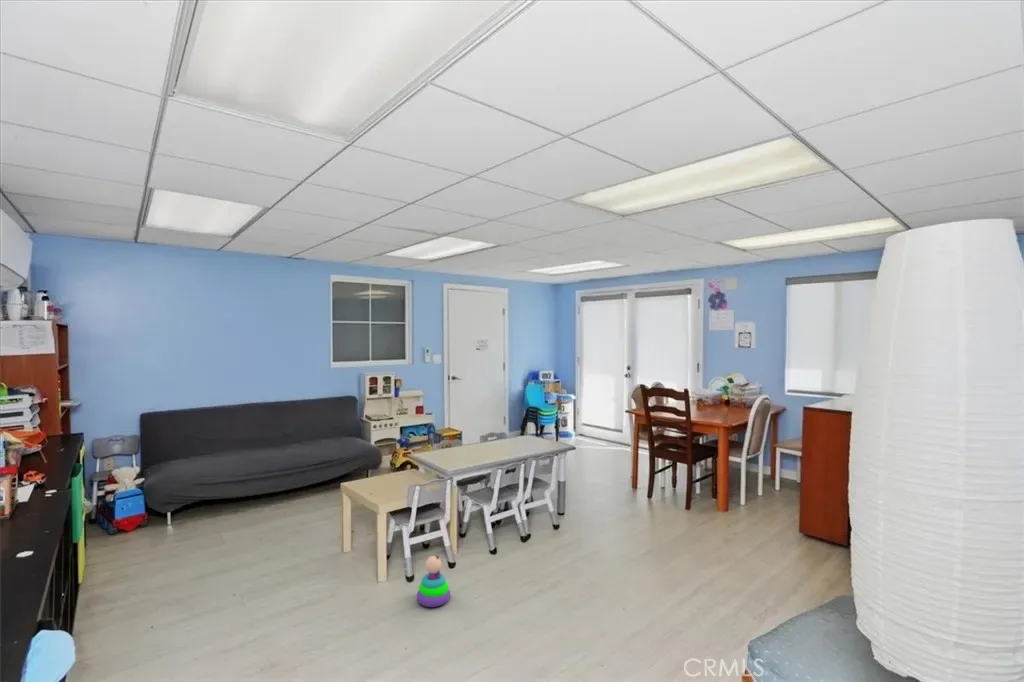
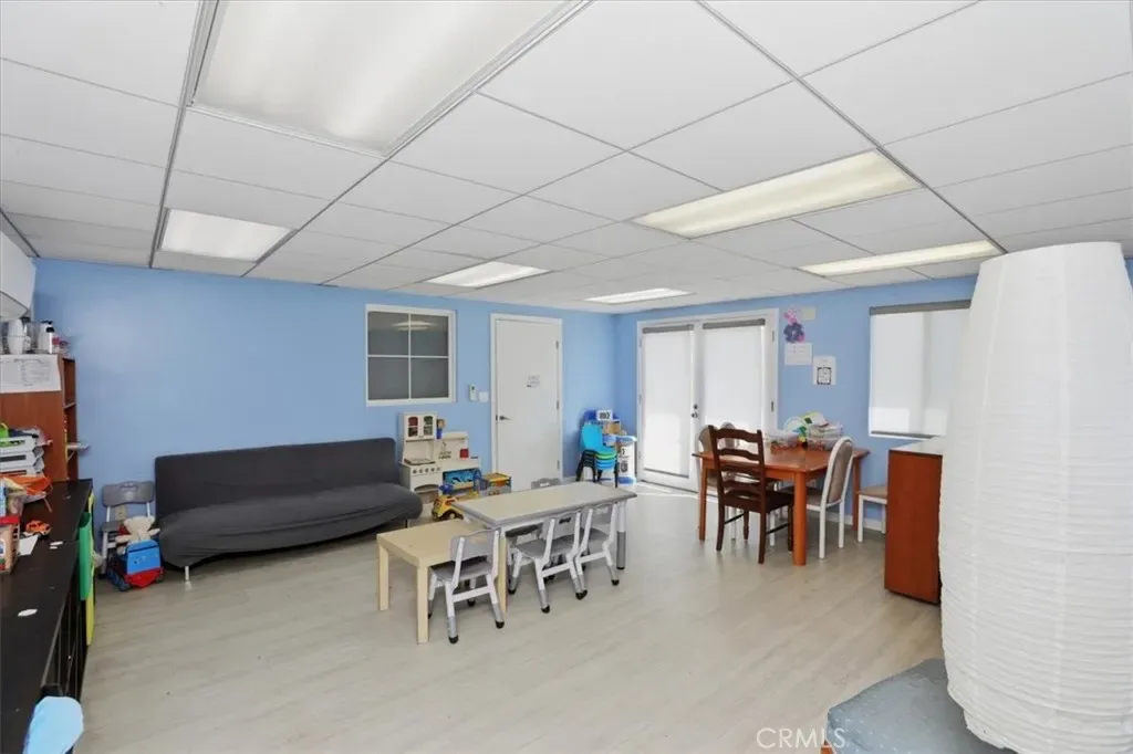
- stacking toy [416,555,451,608]
